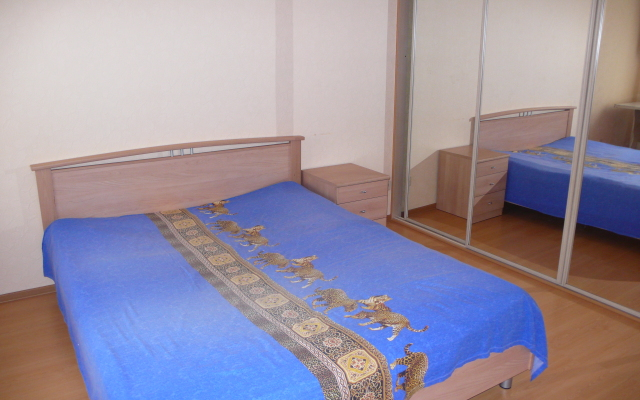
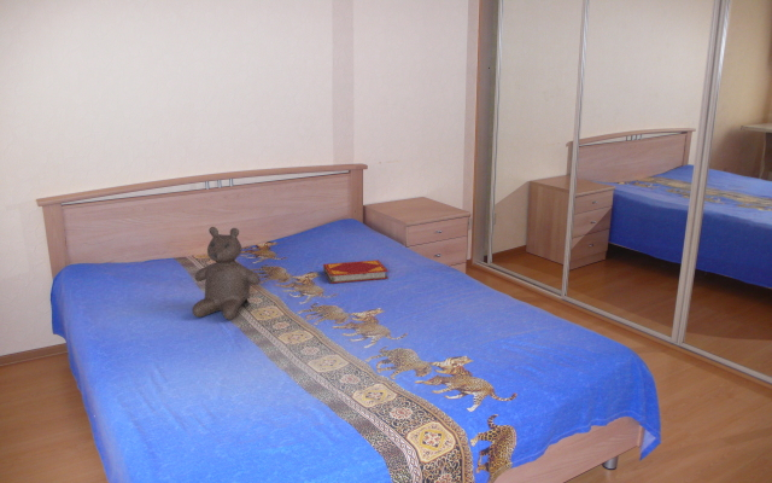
+ hardback book [322,258,390,285]
+ teddy bear [191,226,262,321]
